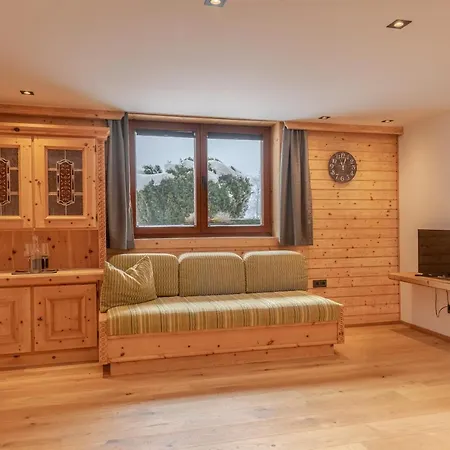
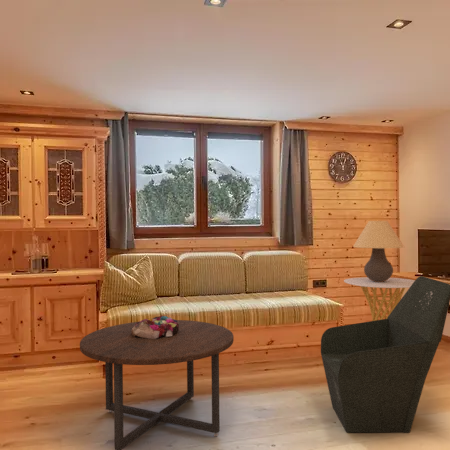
+ armchair [320,275,450,434]
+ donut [131,314,179,339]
+ side table [343,276,415,321]
+ coffee table [79,319,235,450]
+ table lamp [352,220,405,282]
